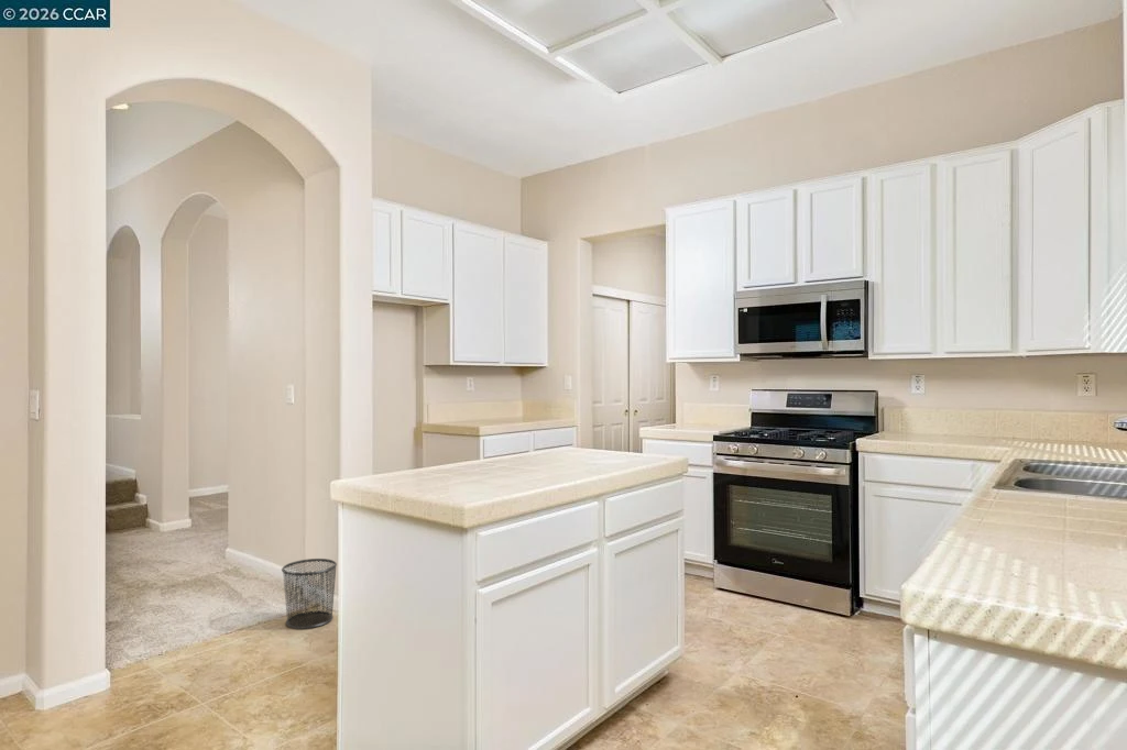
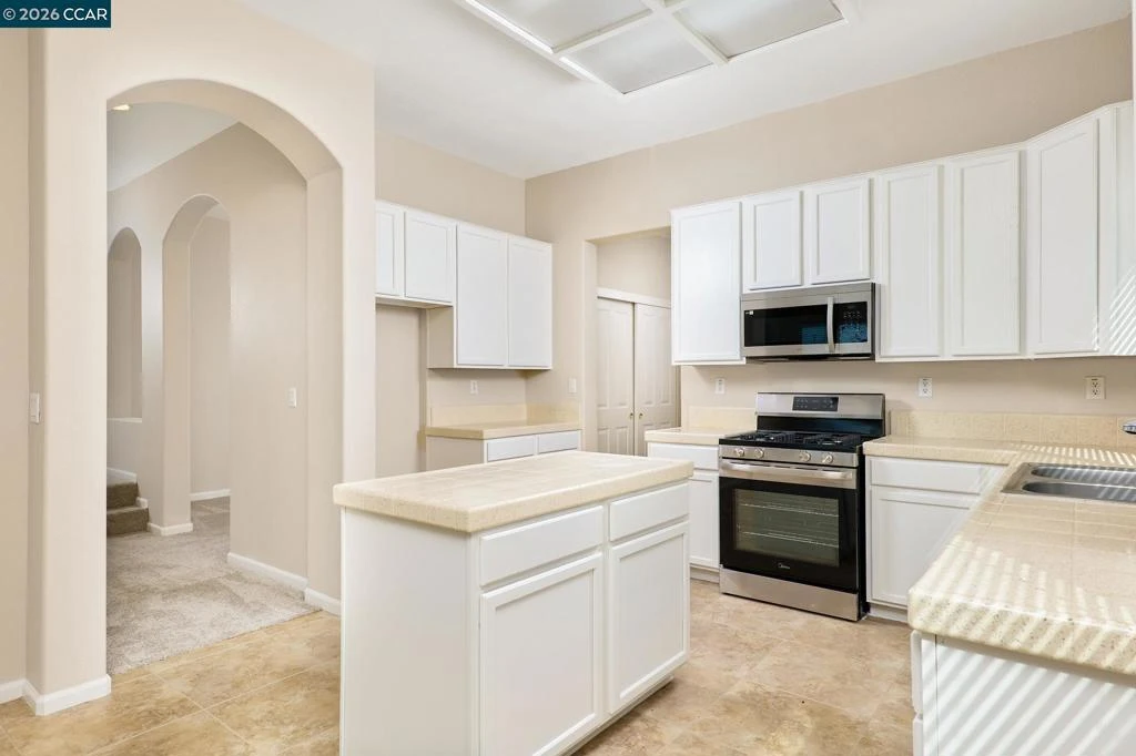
- waste bin [281,558,338,630]
